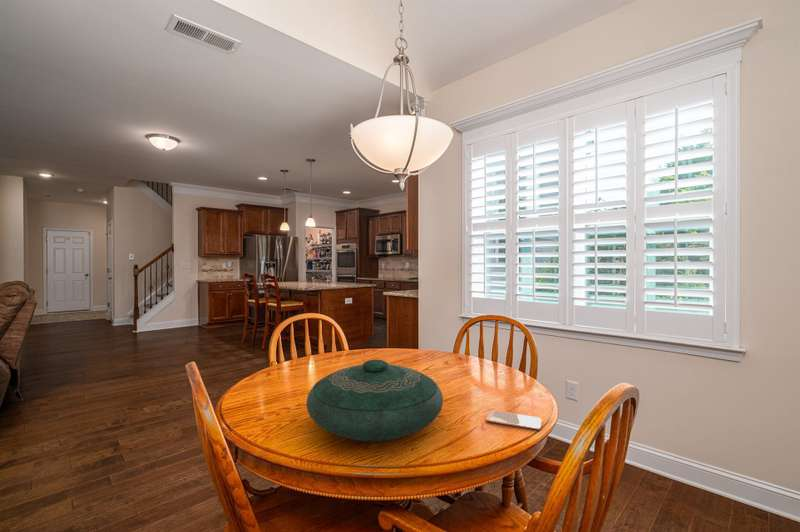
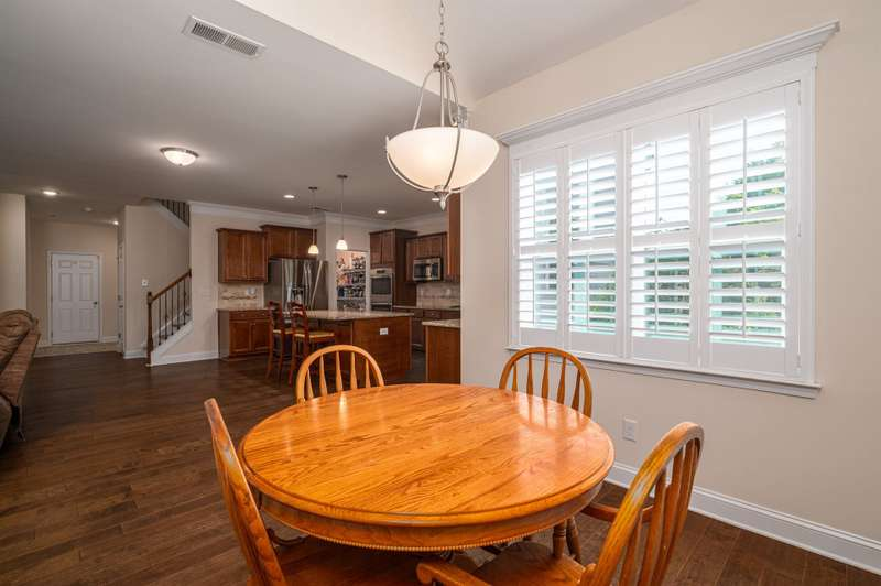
- decorative bowl [305,359,444,443]
- smartphone [485,409,542,431]
